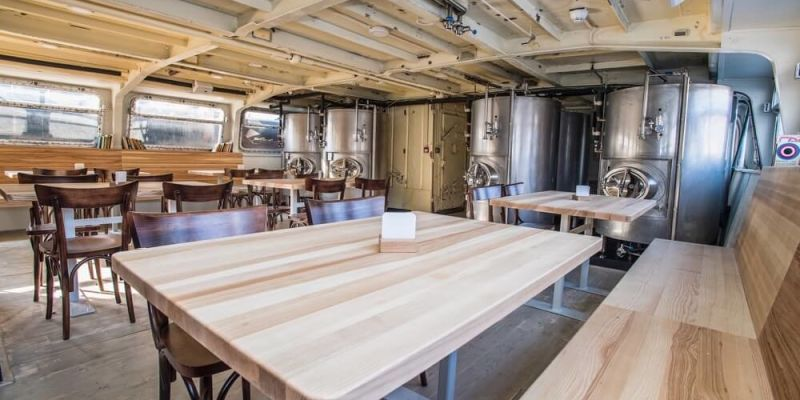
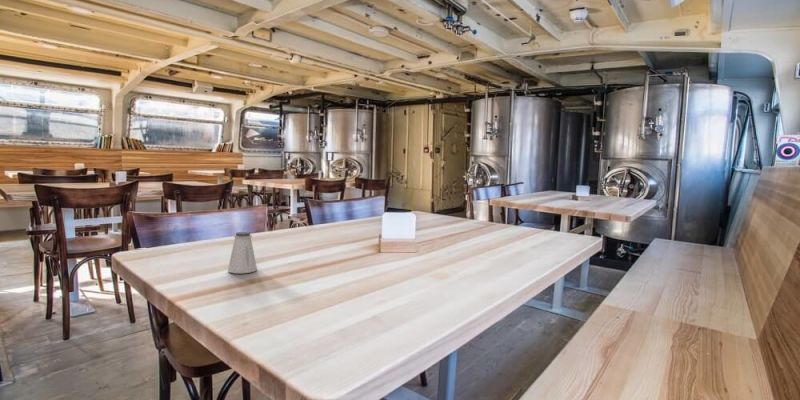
+ saltshaker [227,231,258,274]
